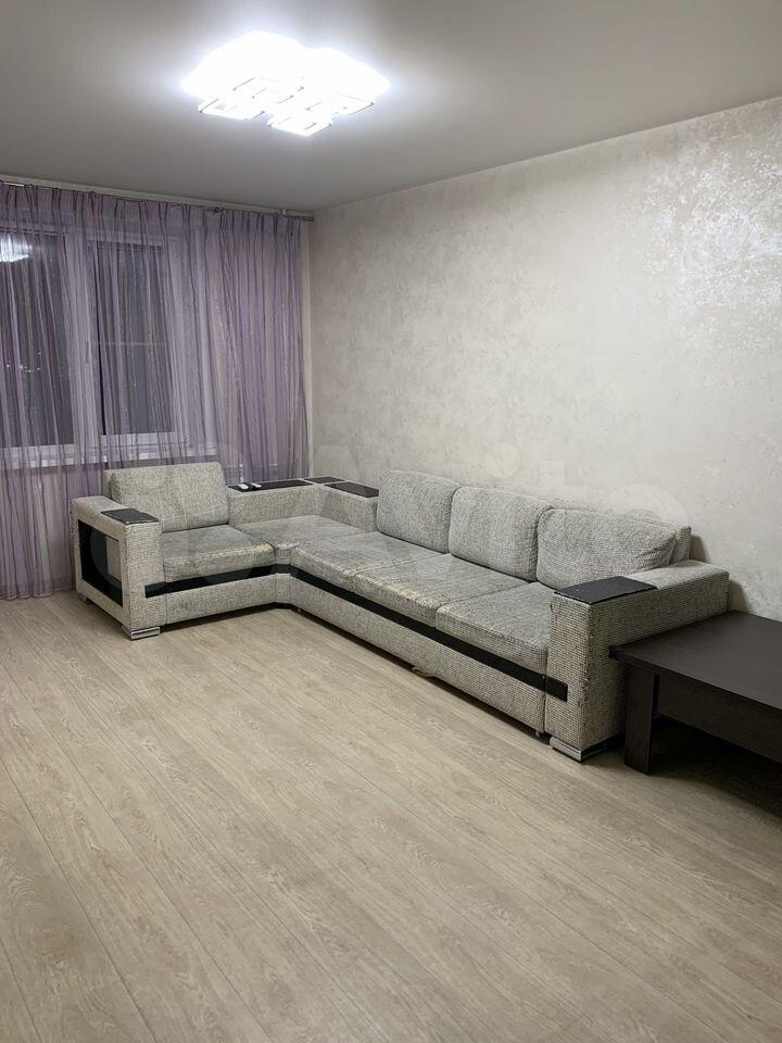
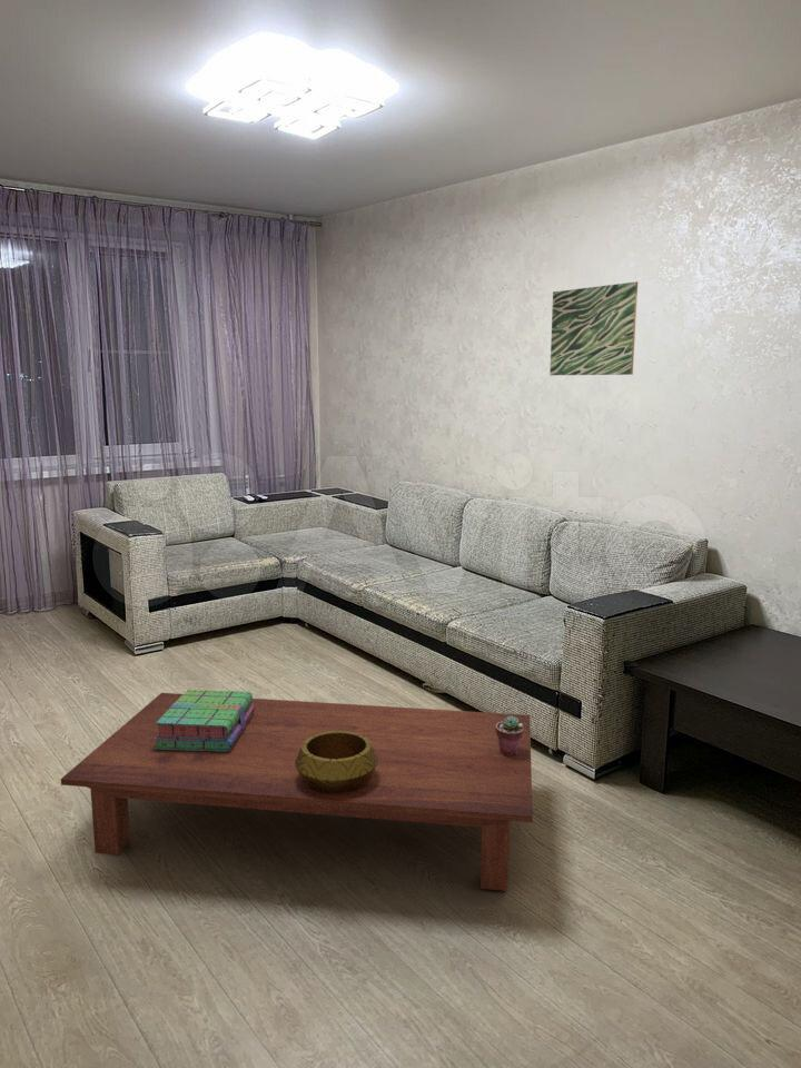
+ potted succulent [495,716,524,755]
+ coffee table [60,692,534,892]
+ decorative bowl [295,731,378,793]
+ wall art [548,281,639,376]
+ stack of books [154,689,255,752]
